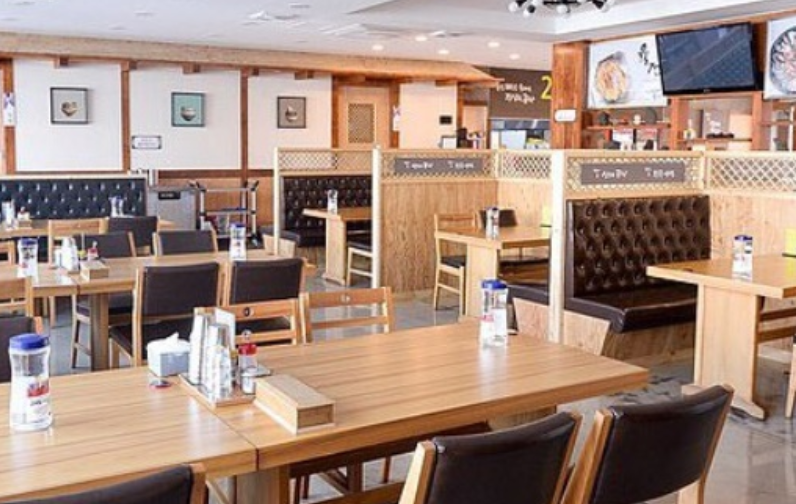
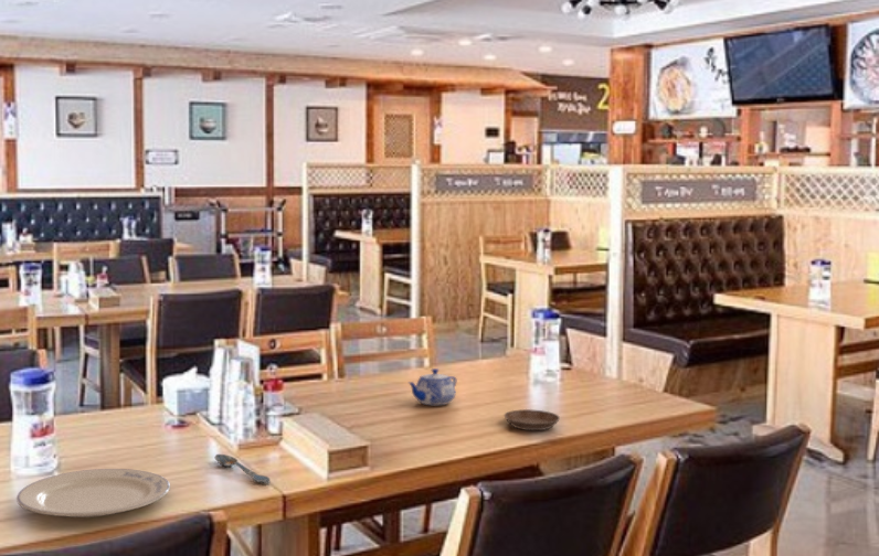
+ teapot [407,367,457,406]
+ spoon [214,453,271,484]
+ chinaware [15,468,171,518]
+ saucer [502,408,561,431]
